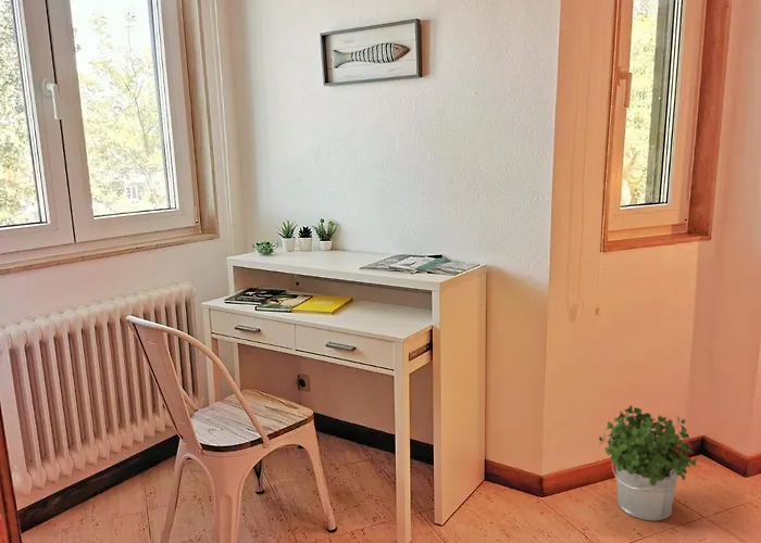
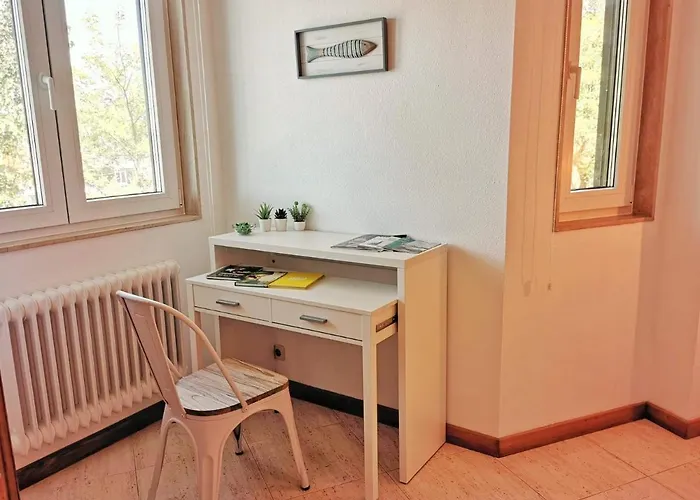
- potted plant [598,404,699,521]
